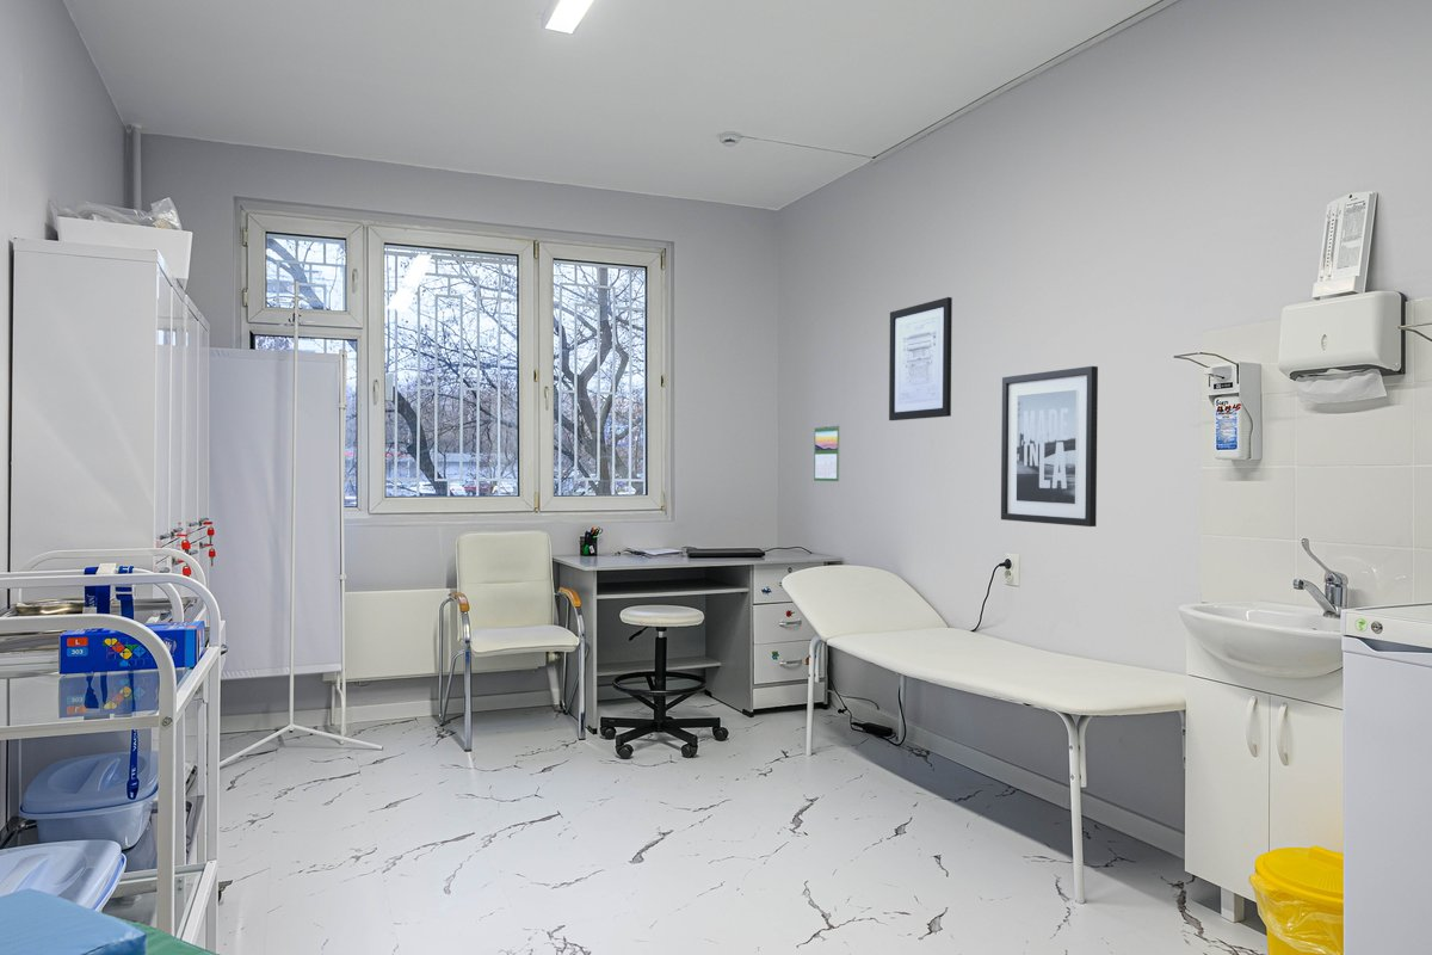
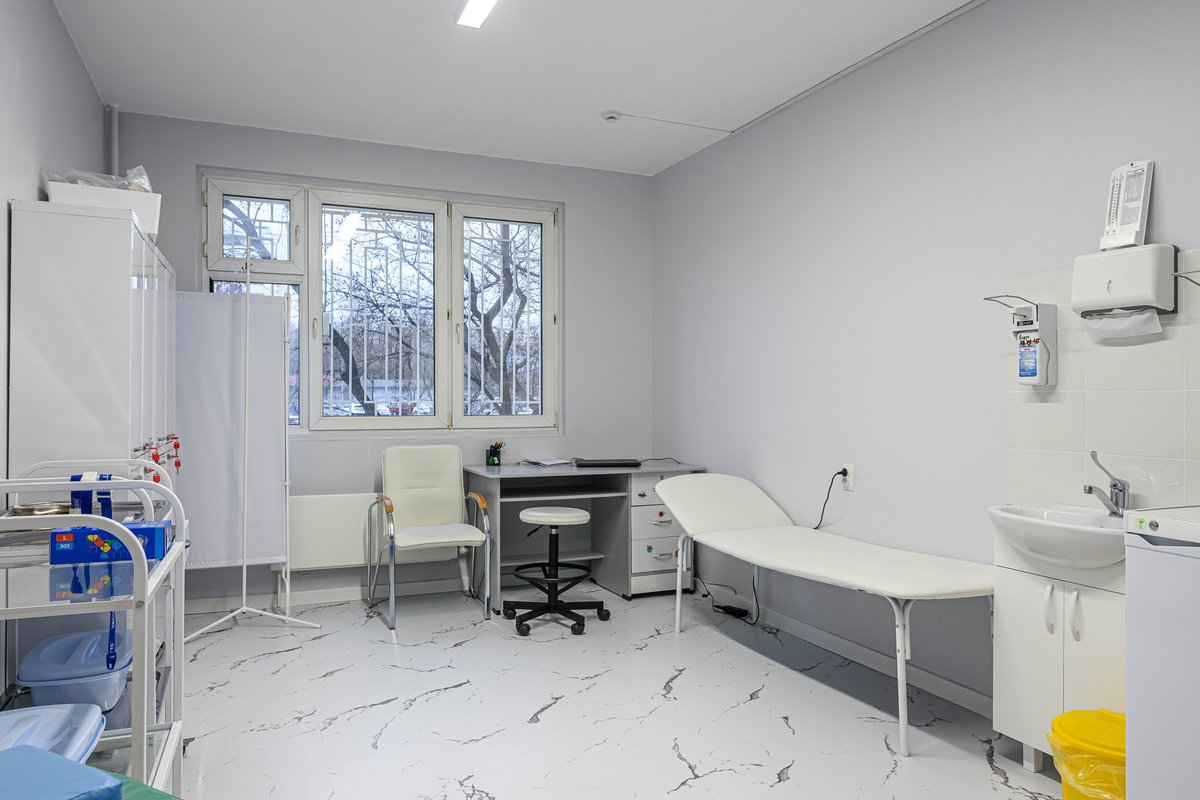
- wall art [888,296,953,421]
- wall art [1000,365,1099,528]
- calendar [813,424,841,482]
